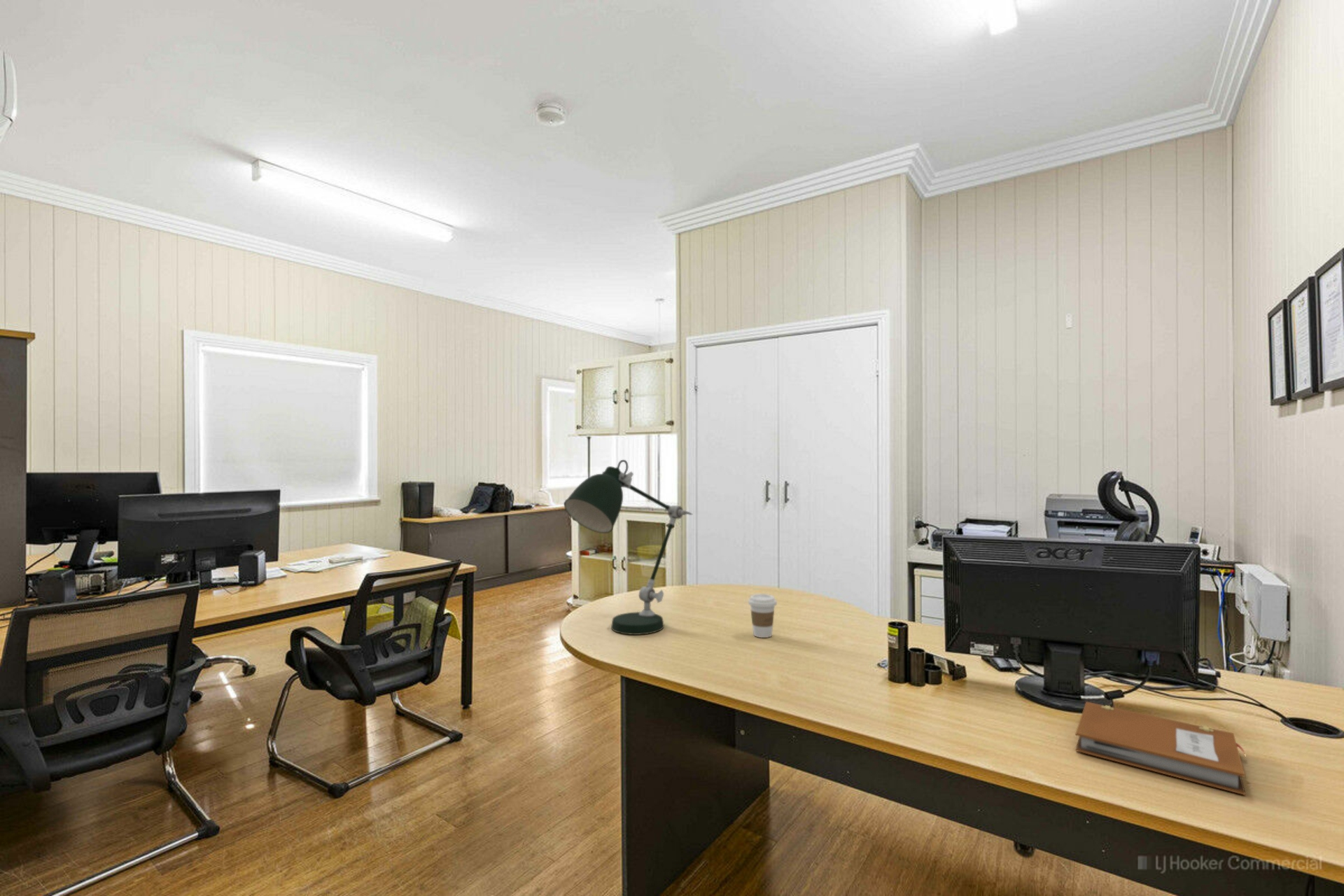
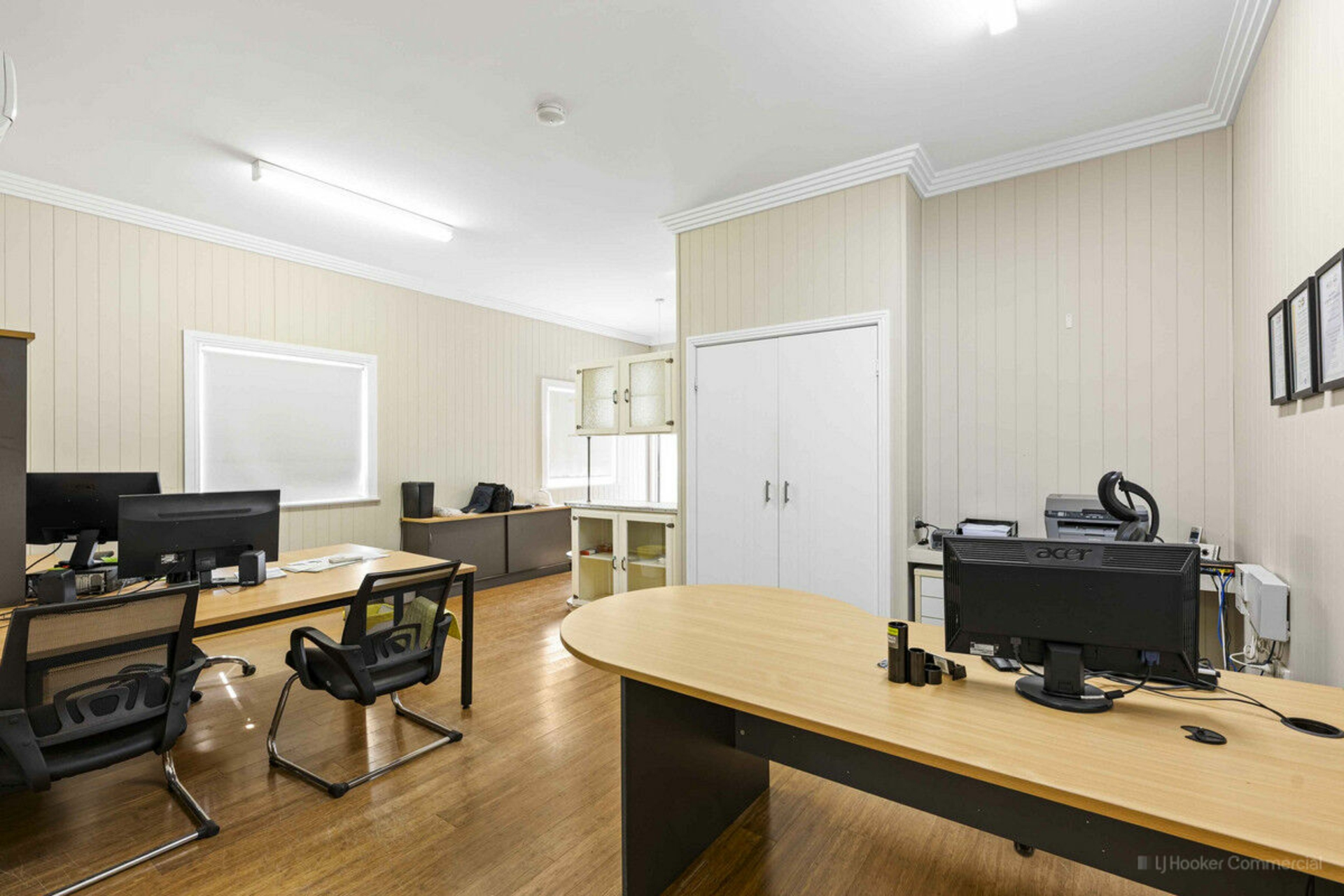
- notebook [1075,701,1246,796]
- coffee cup [748,593,778,638]
- desk lamp [563,459,693,636]
